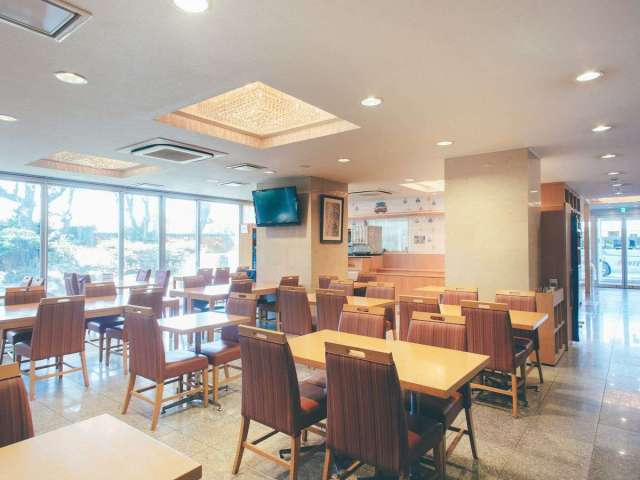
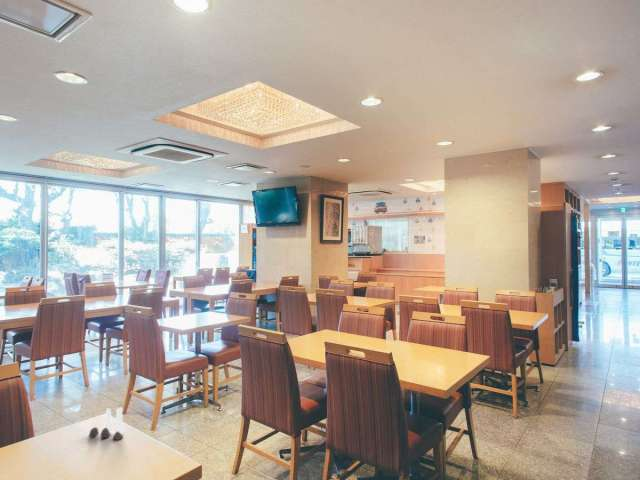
+ salt and pepper shaker set [87,406,126,441]
